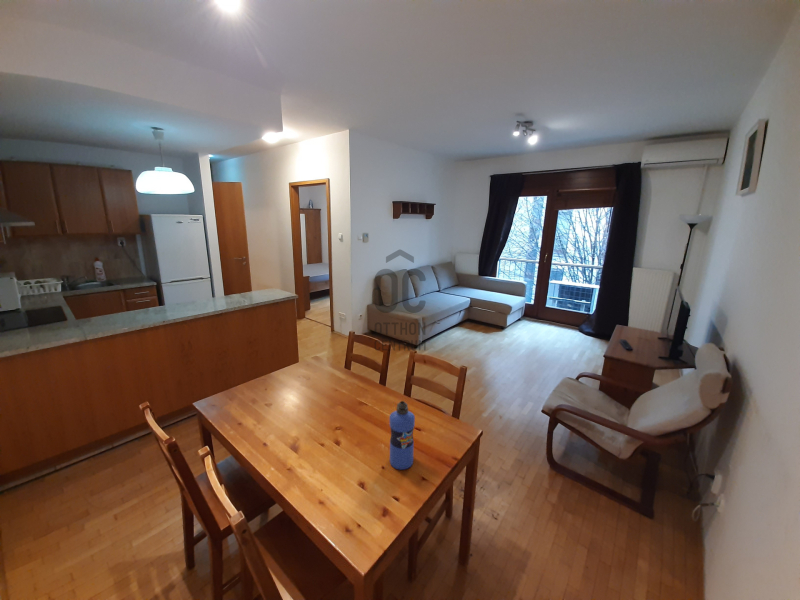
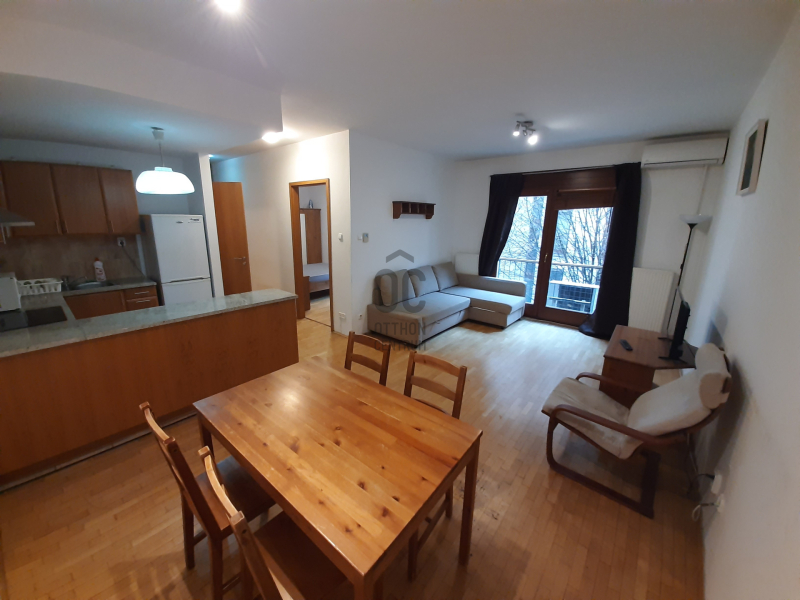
- water bottle [389,400,416,471]
